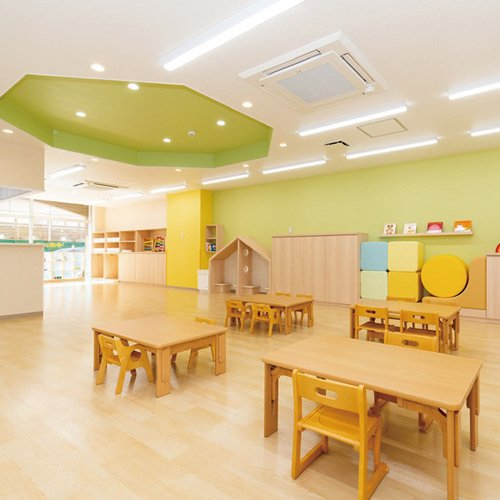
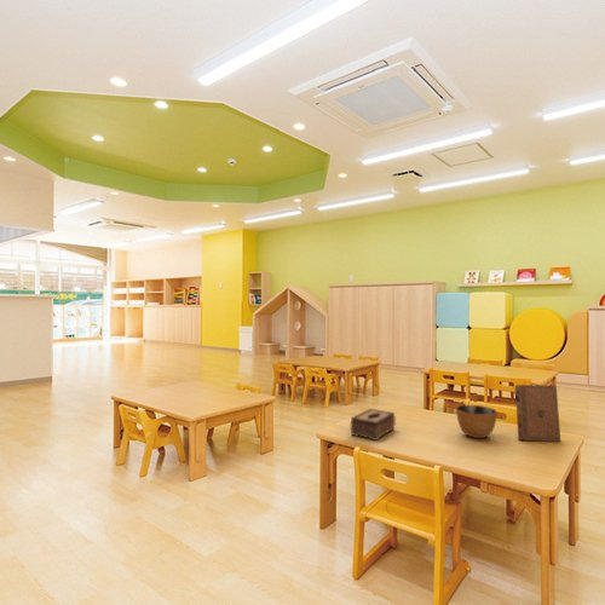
+ bowl [455,404,499,439]
+ book [514,384,561,443]
+ tissue box [350,408,397,442]
